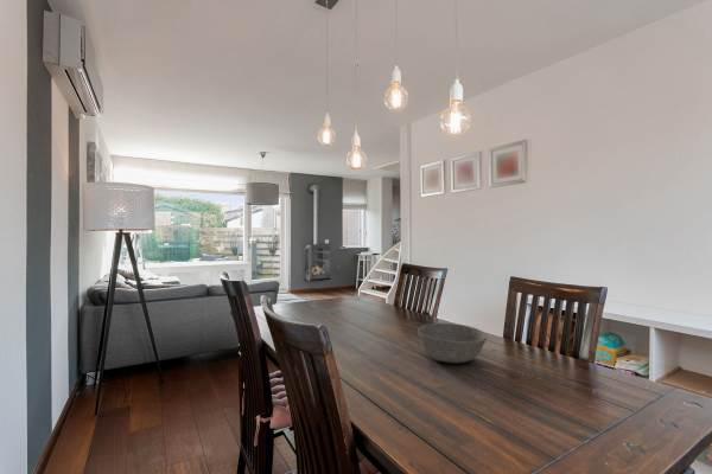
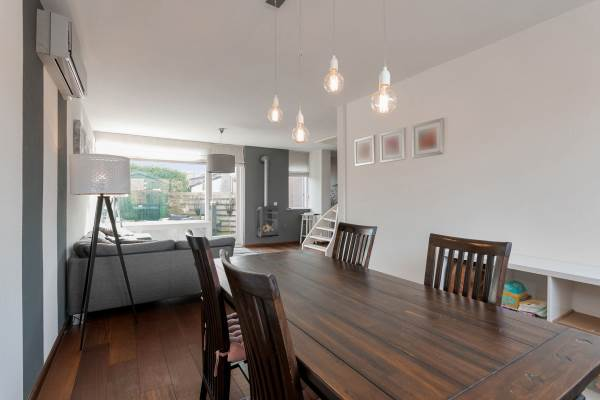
- bowl [417,322,489,364]
